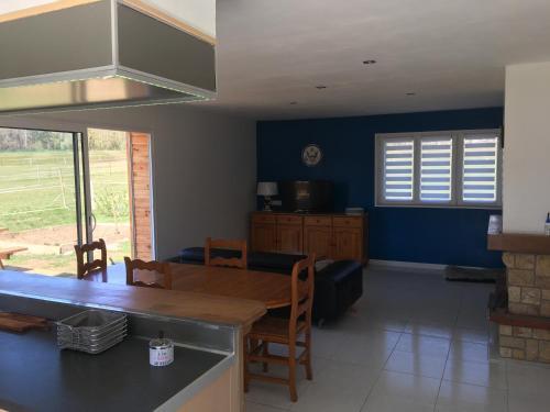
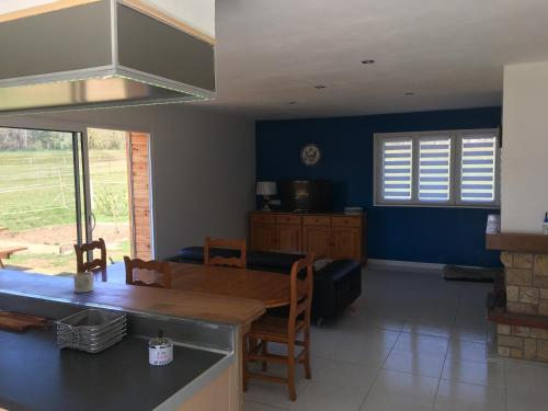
+ mug [73,271,94,294]
